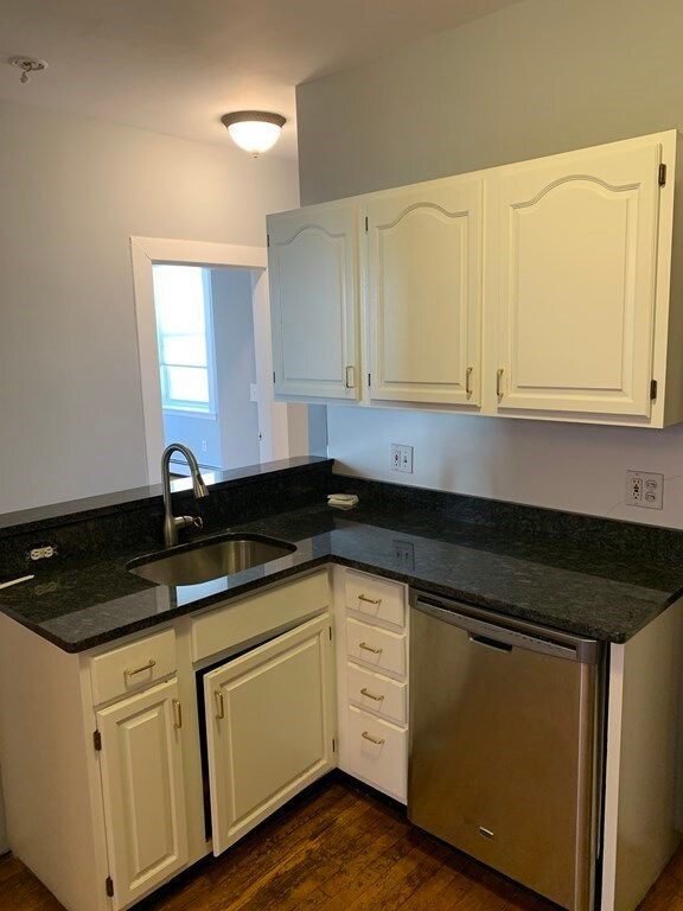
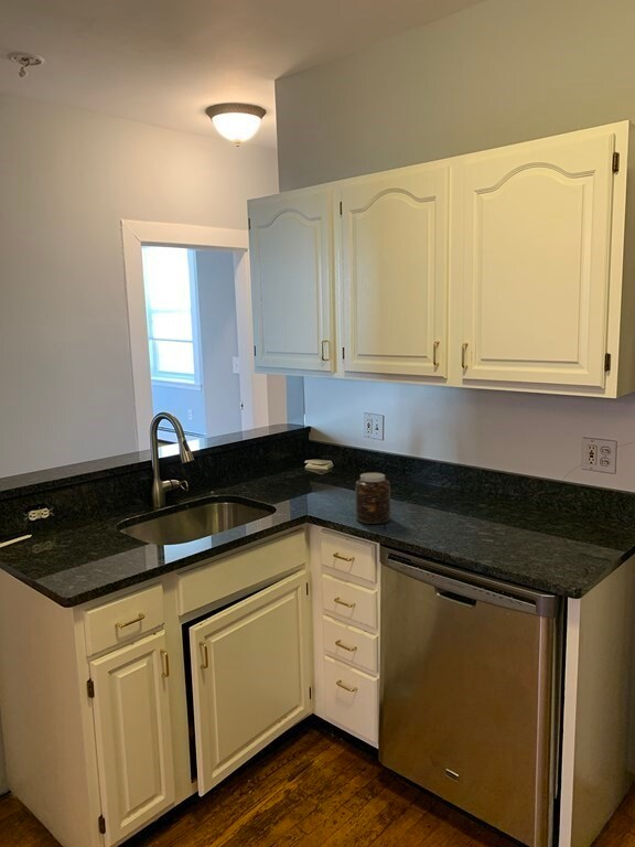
+ jar [355,472,391,525]
